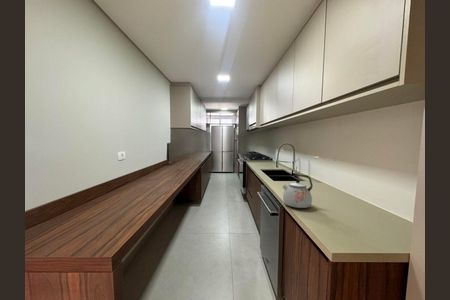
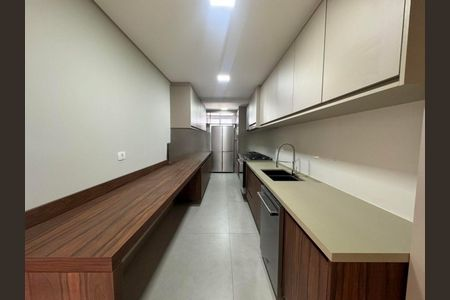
- kettle [282,173,314,209]
